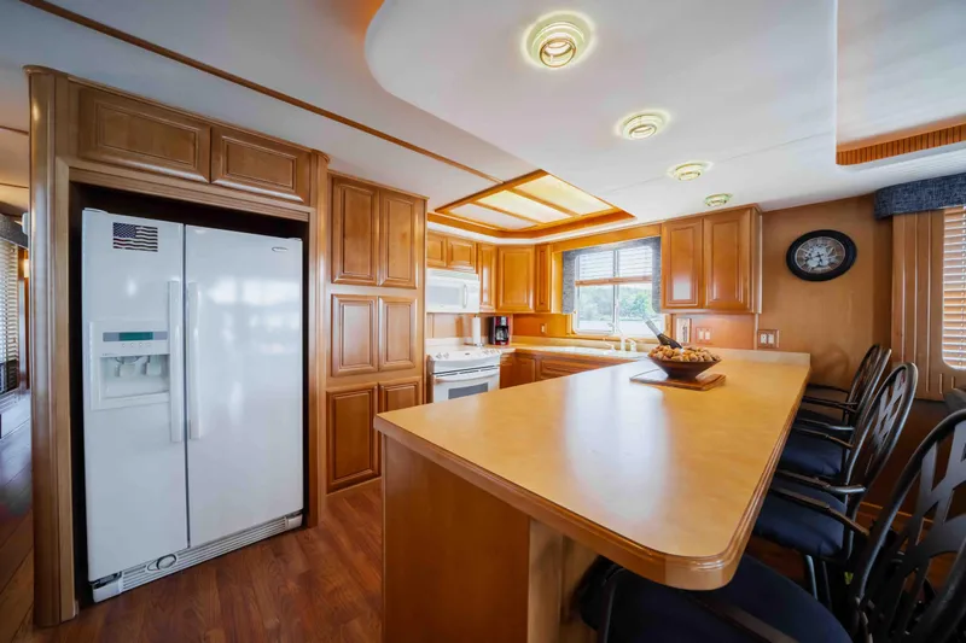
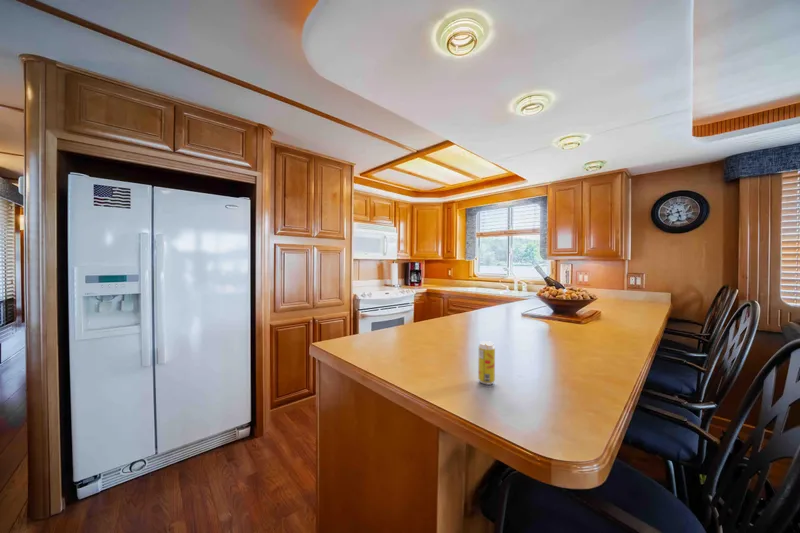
+ beverage can [477,340,496,385]
